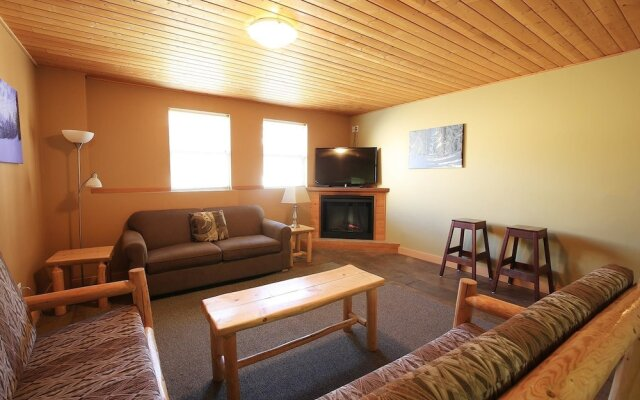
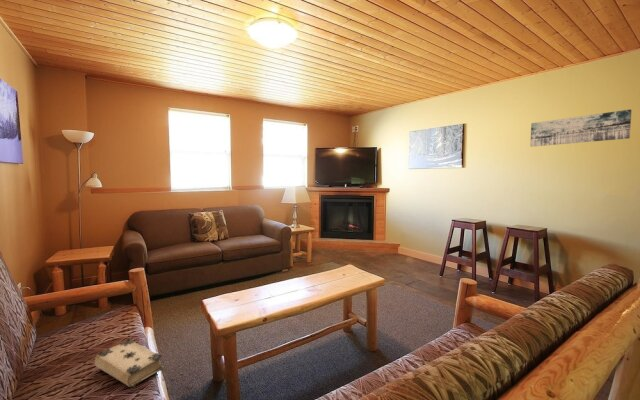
+ wall art [529,108,633,148]
+ book [94,337,165,388]
